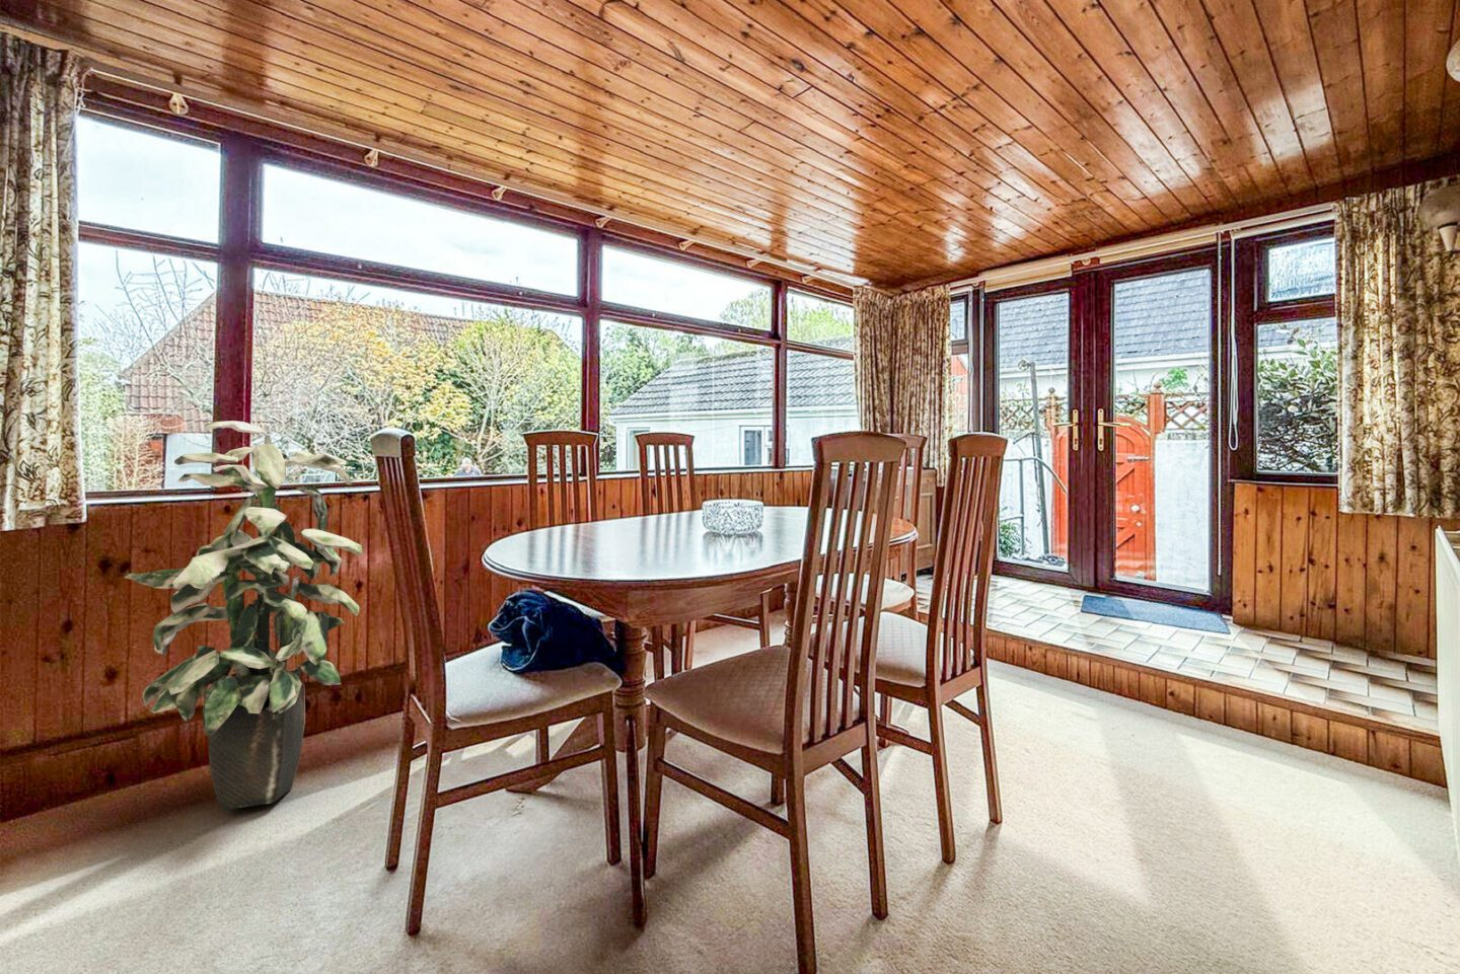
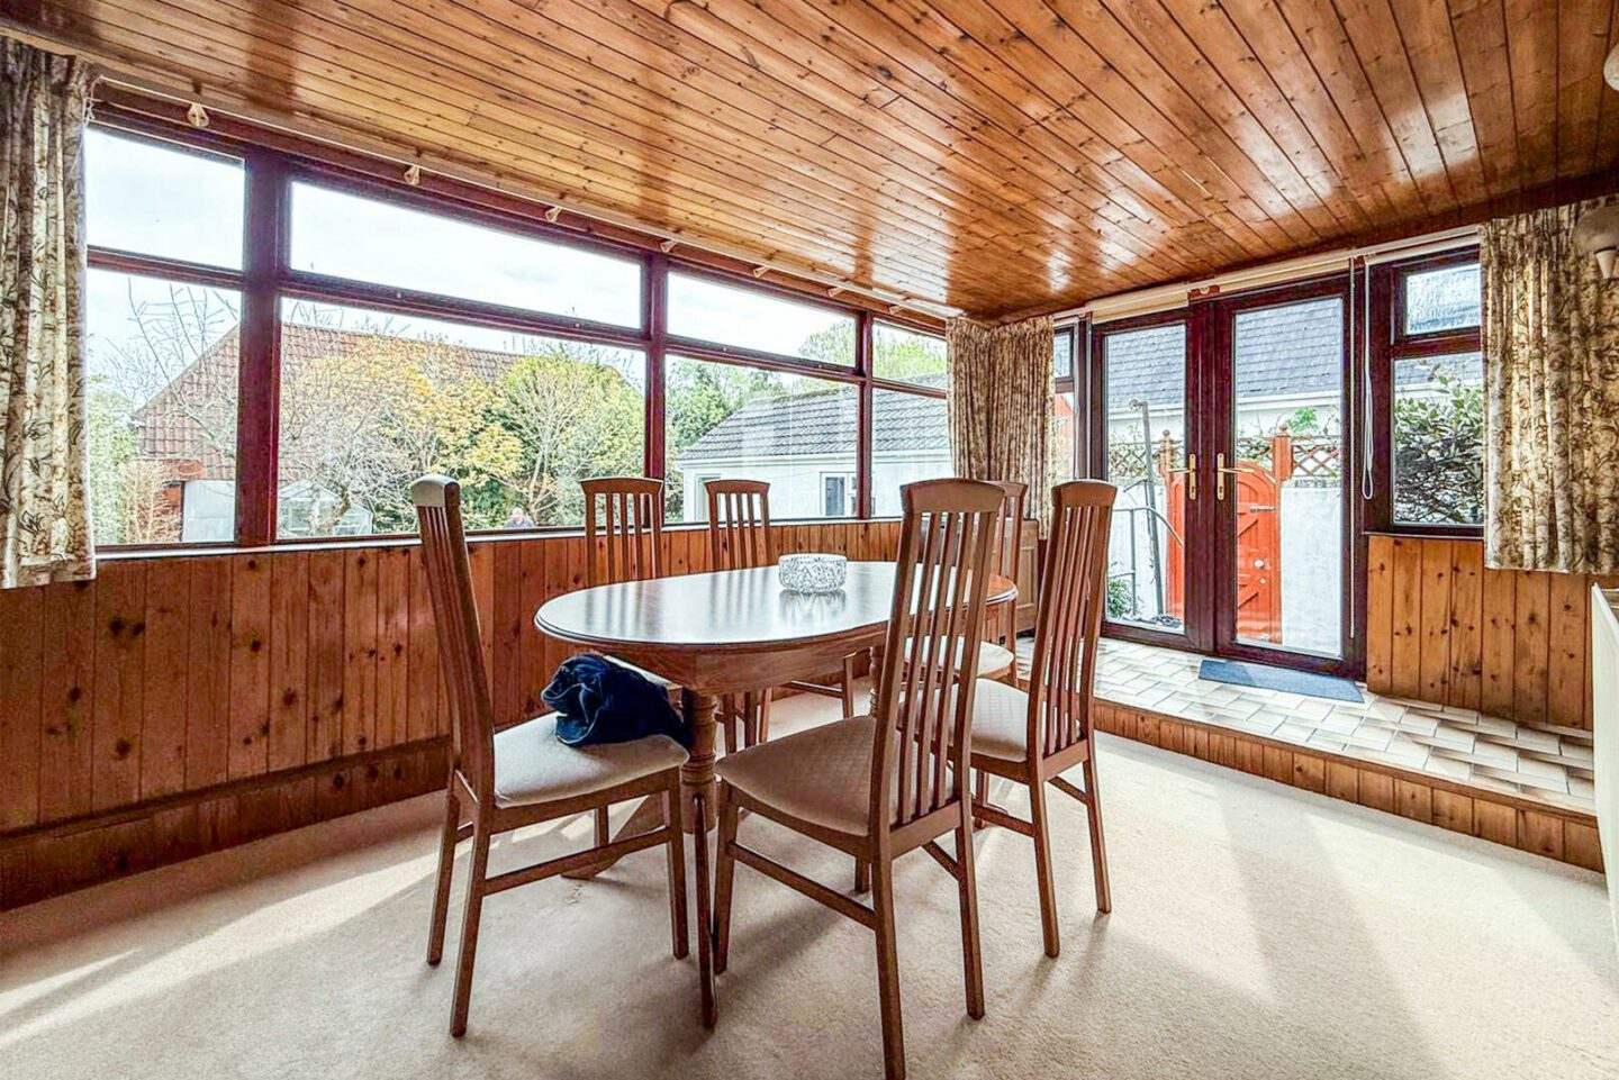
- indoor plant [124,420,363,811]
